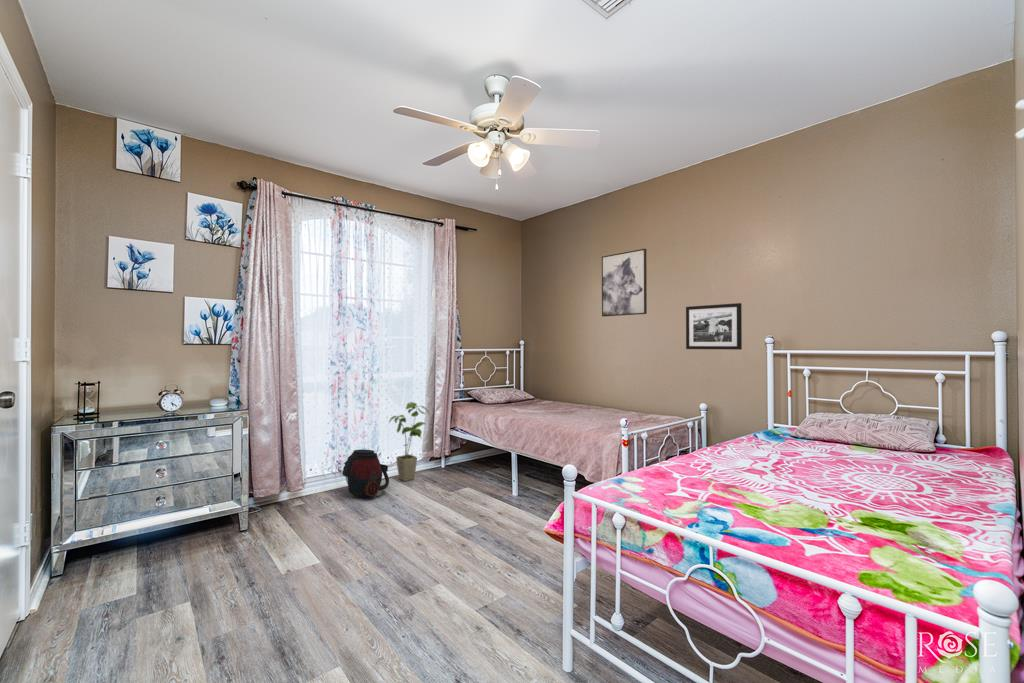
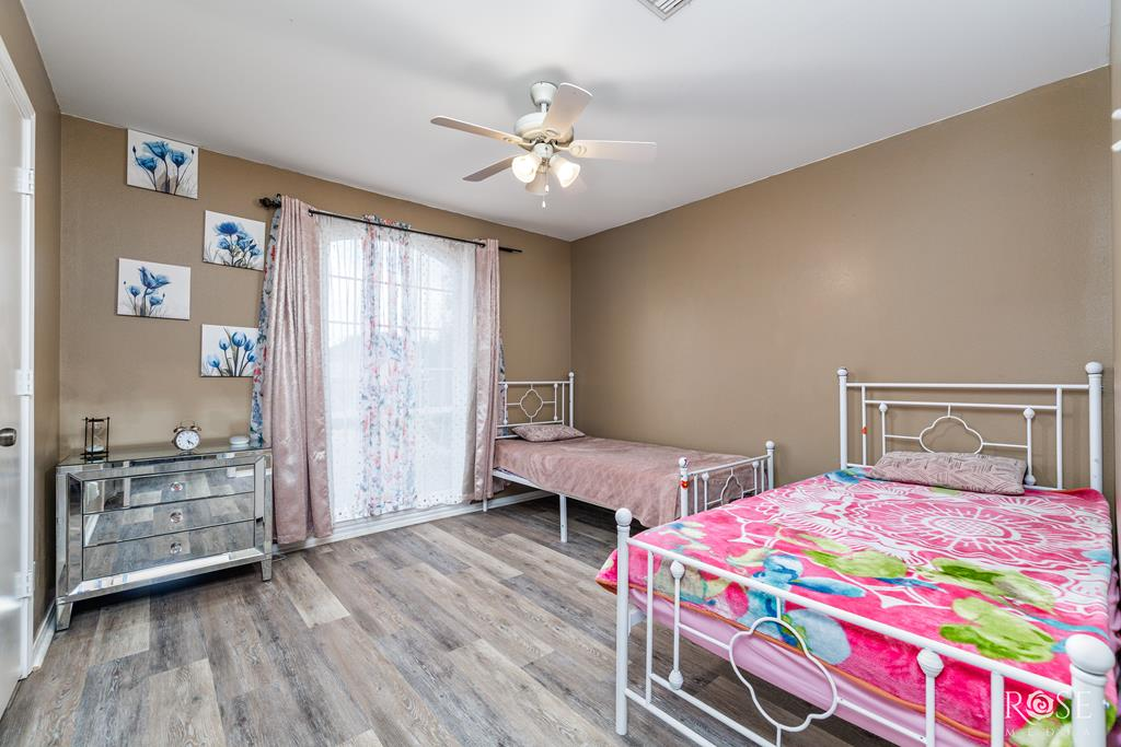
- house plant [388,401,430,482]
- picture frame [685,302,743,351]
- wall art [601,248,648,318]
- helmet [342,448,390,498]
